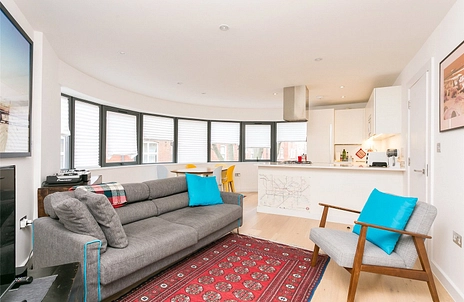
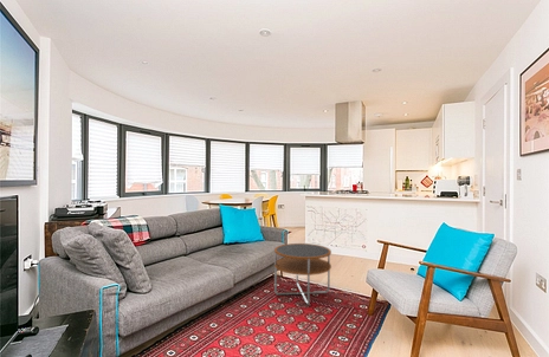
+ side table [273,242,332,306]
